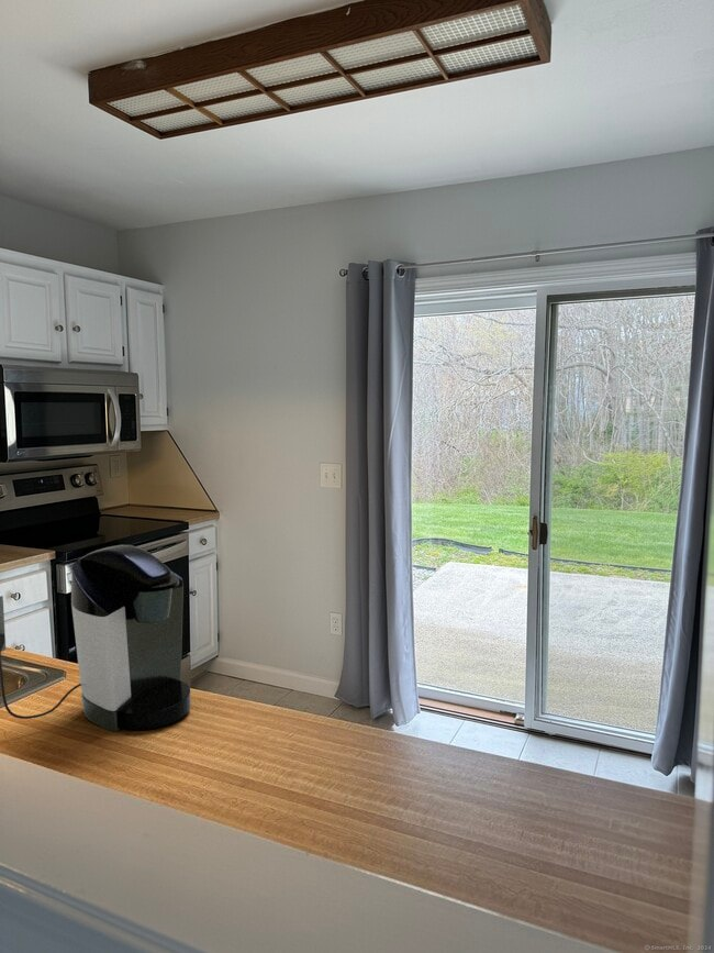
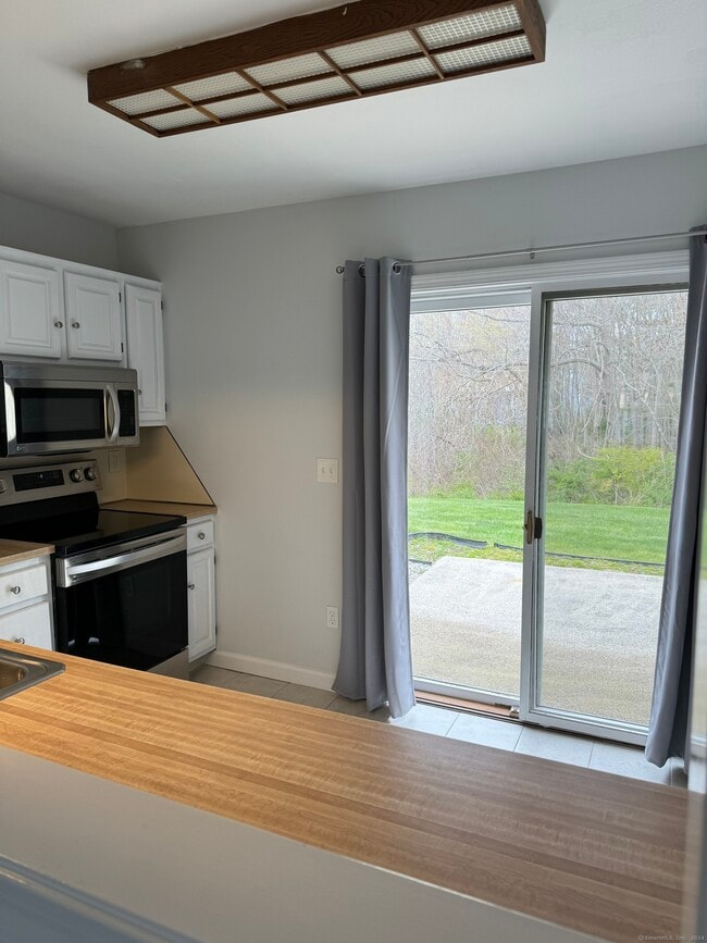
- coffee maker [0,544,192,732]
